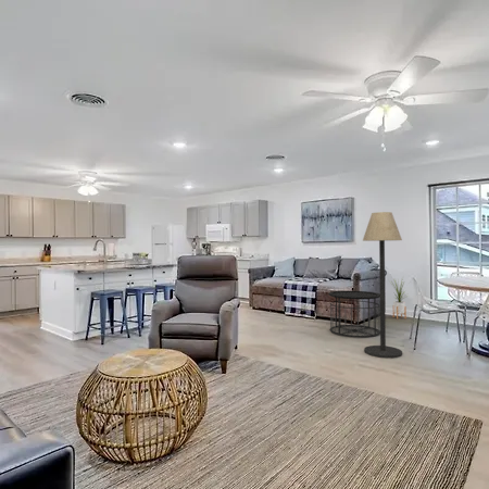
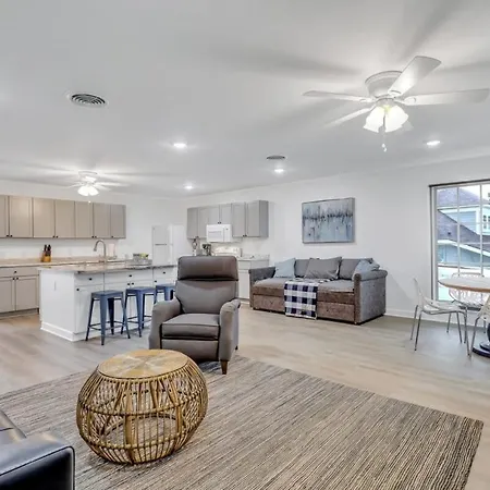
- floor lamp [362,211,403,359]
- side table [327,290,380,338]
- house plant [388,275,411,319]
